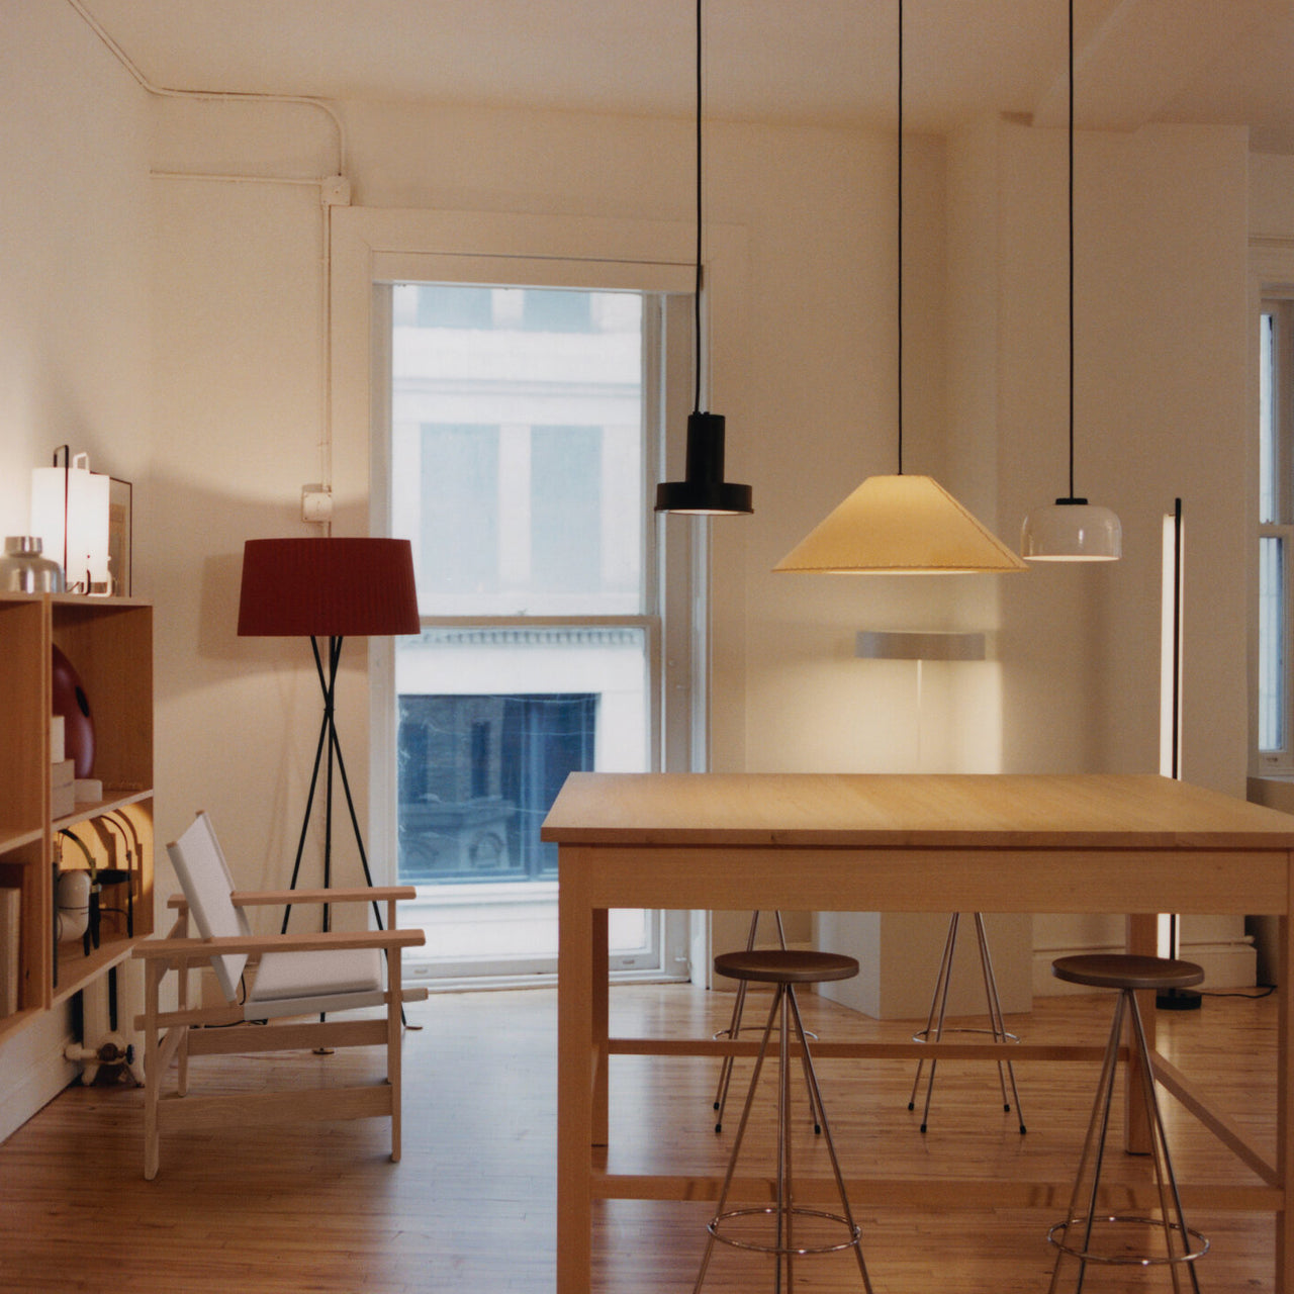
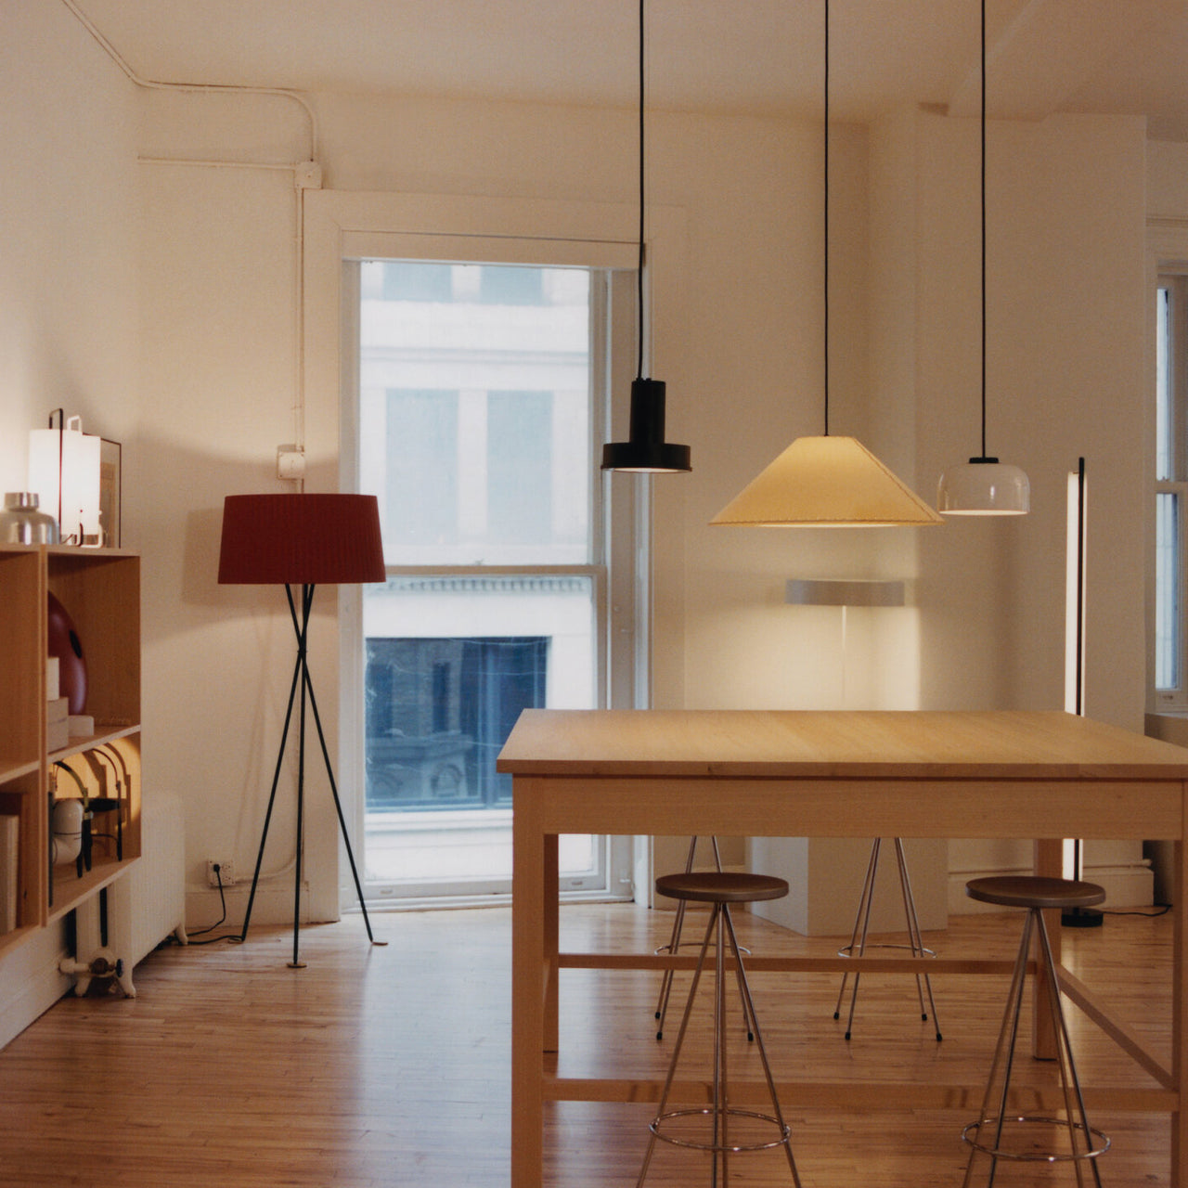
- lounge chair [130,808,430,1180]
